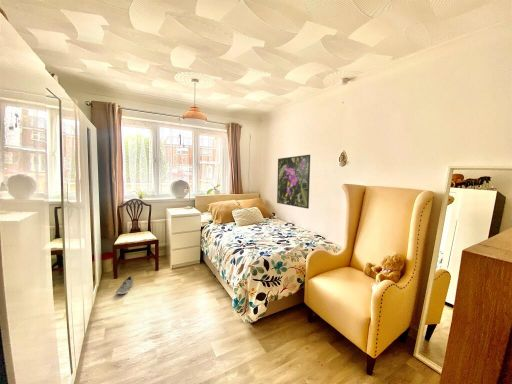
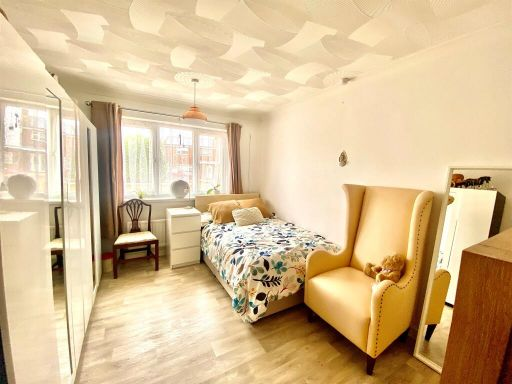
- sneaker [115,275,134,295]
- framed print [276,154,311,210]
